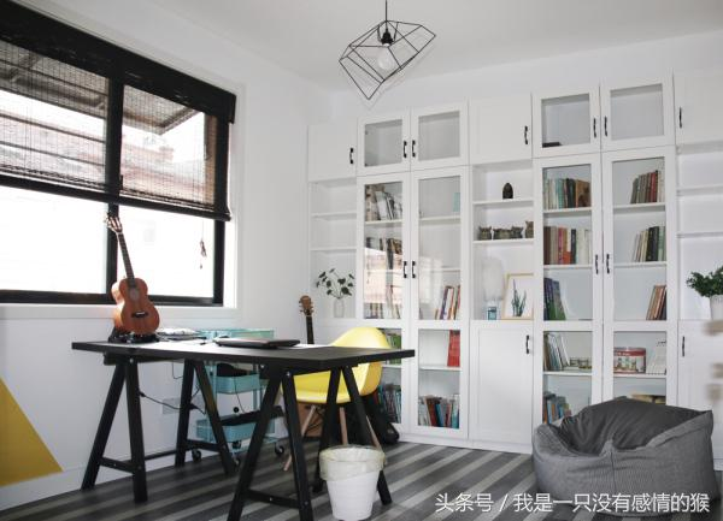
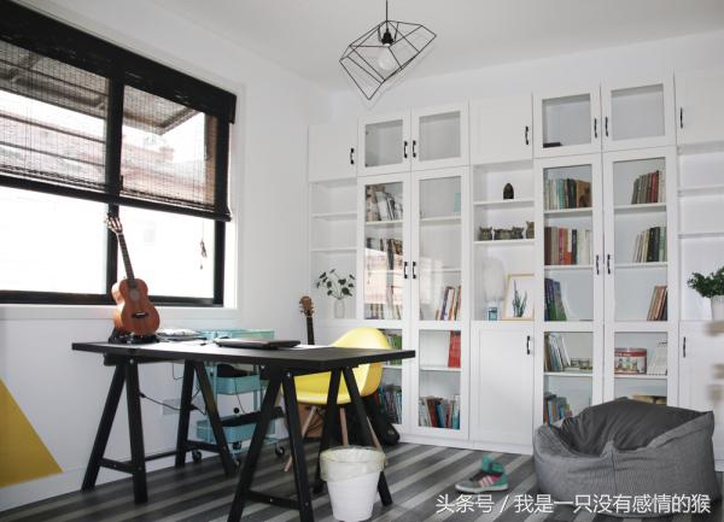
+ sneaker [455,453,508,494]
